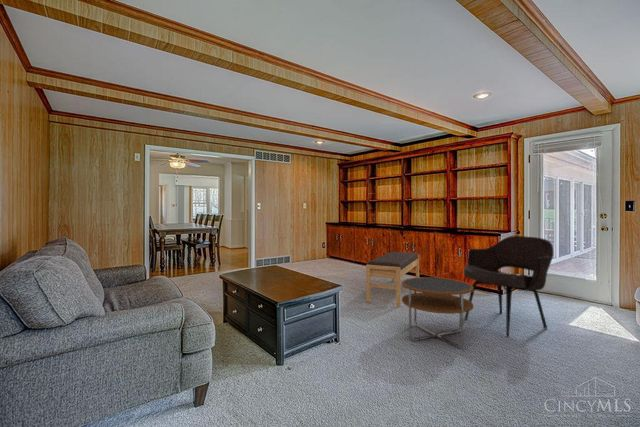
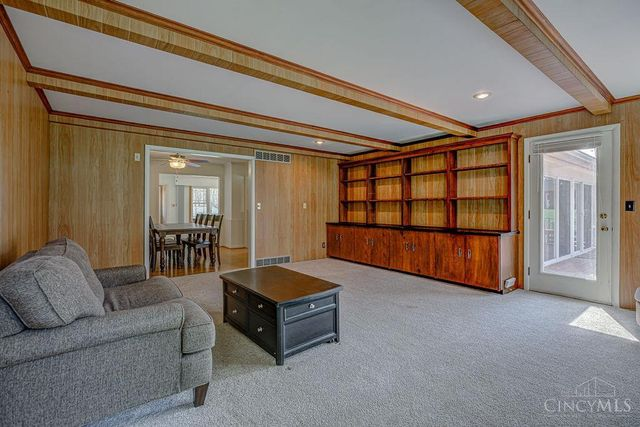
- armchair [463,235,554,338]
- side table [401,276,475,349]
- bench [365,251,420,307]
